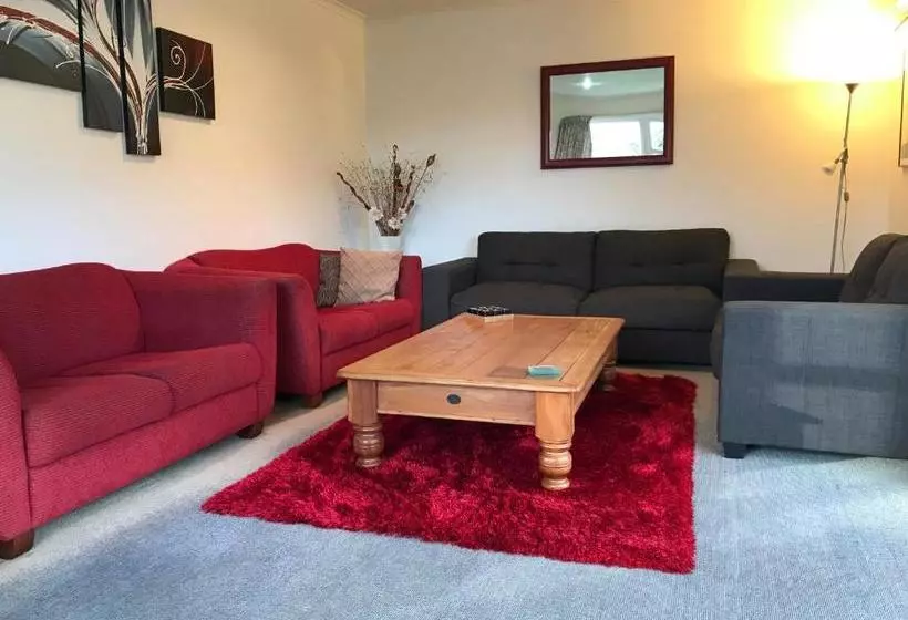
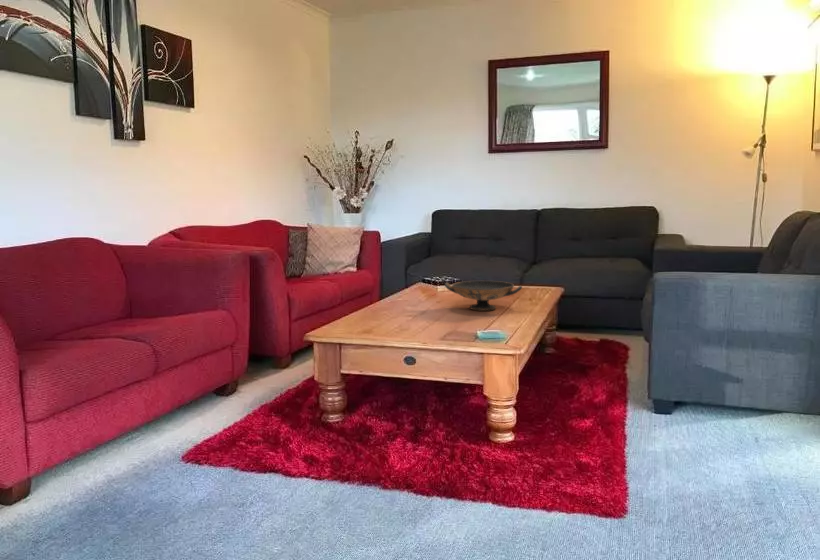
+ decorative bowl [444,280,523,312]
